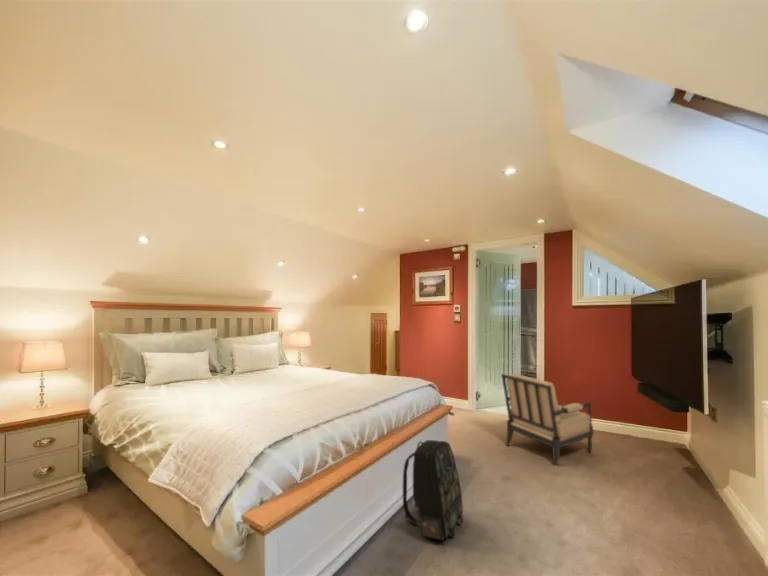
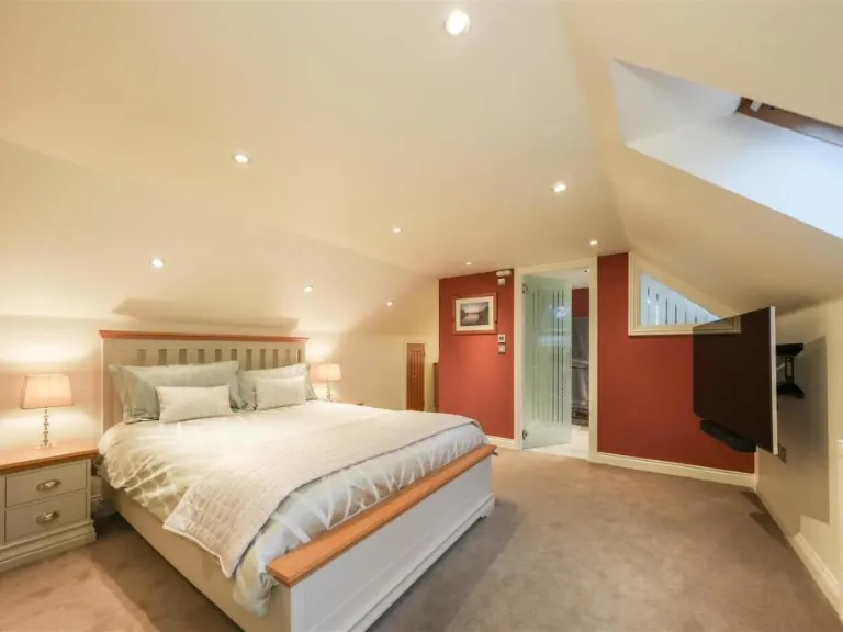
- chair [500,373,594,467]
- backpack [402,439,464,546]
